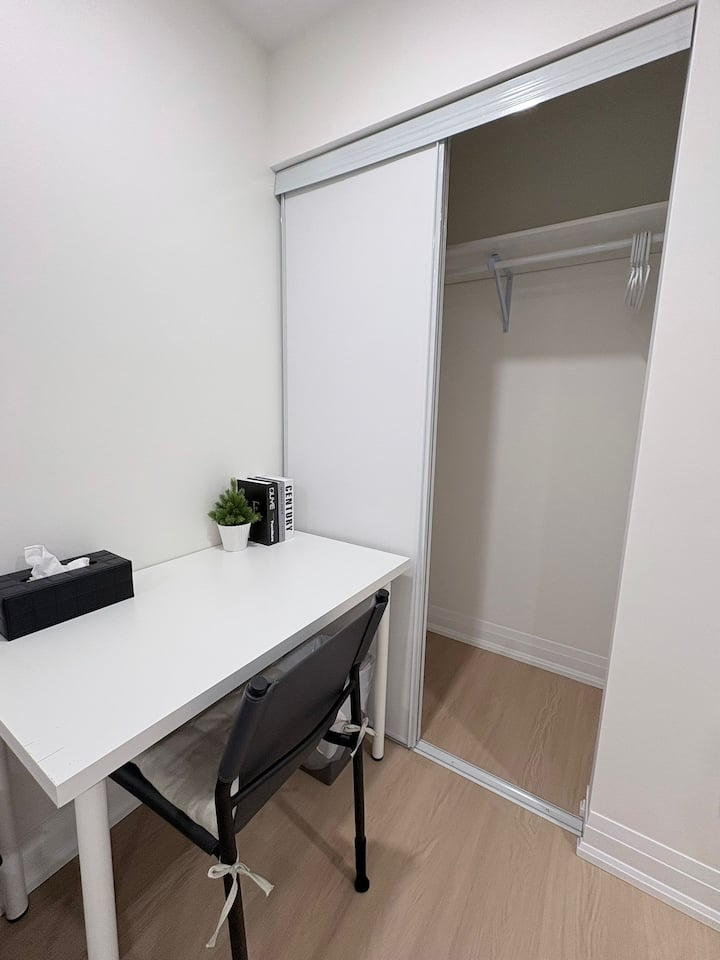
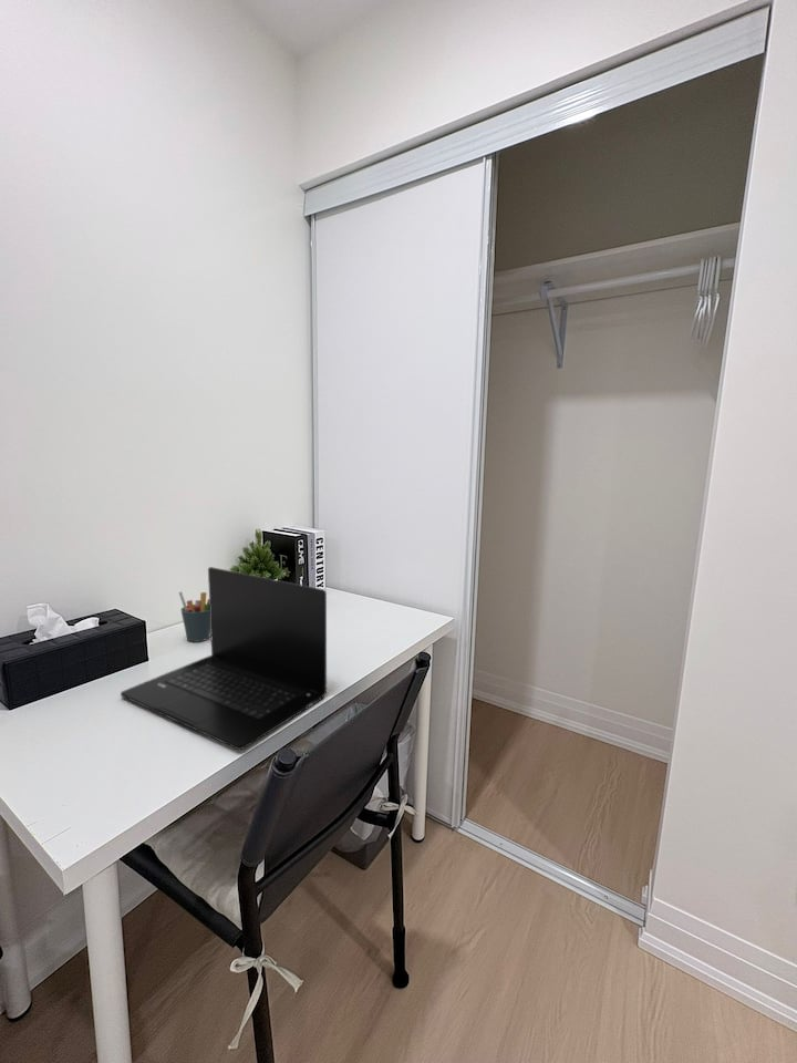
+ laptop [120,566,328,751]
+ pen holder [178,590,210,643]
